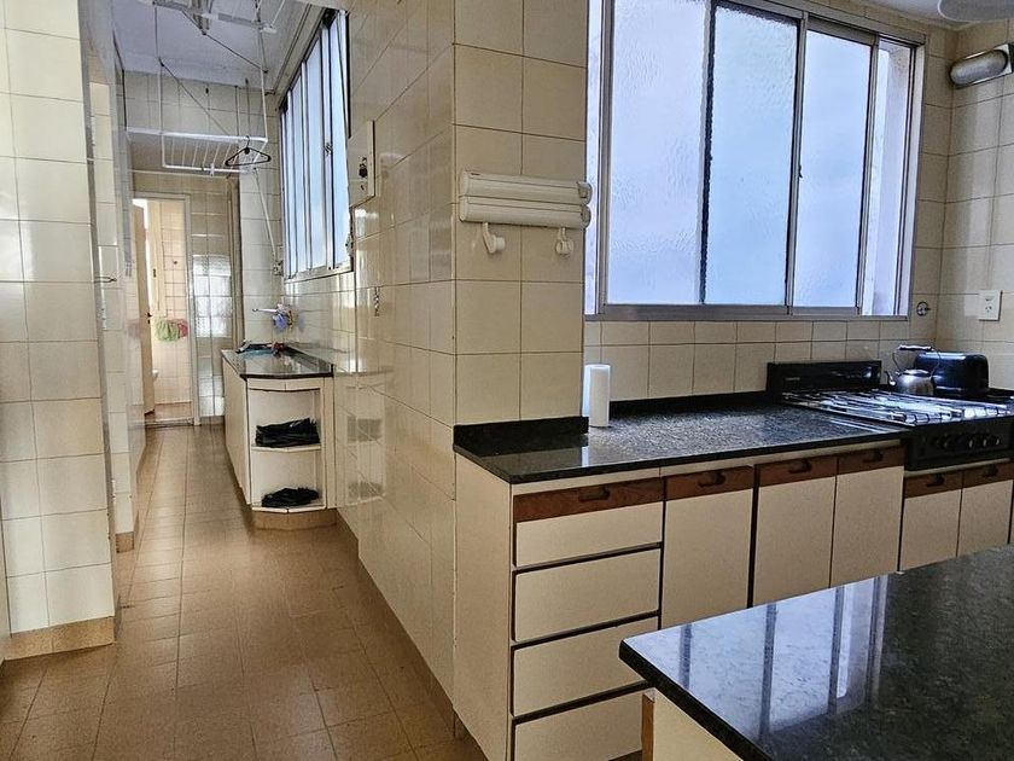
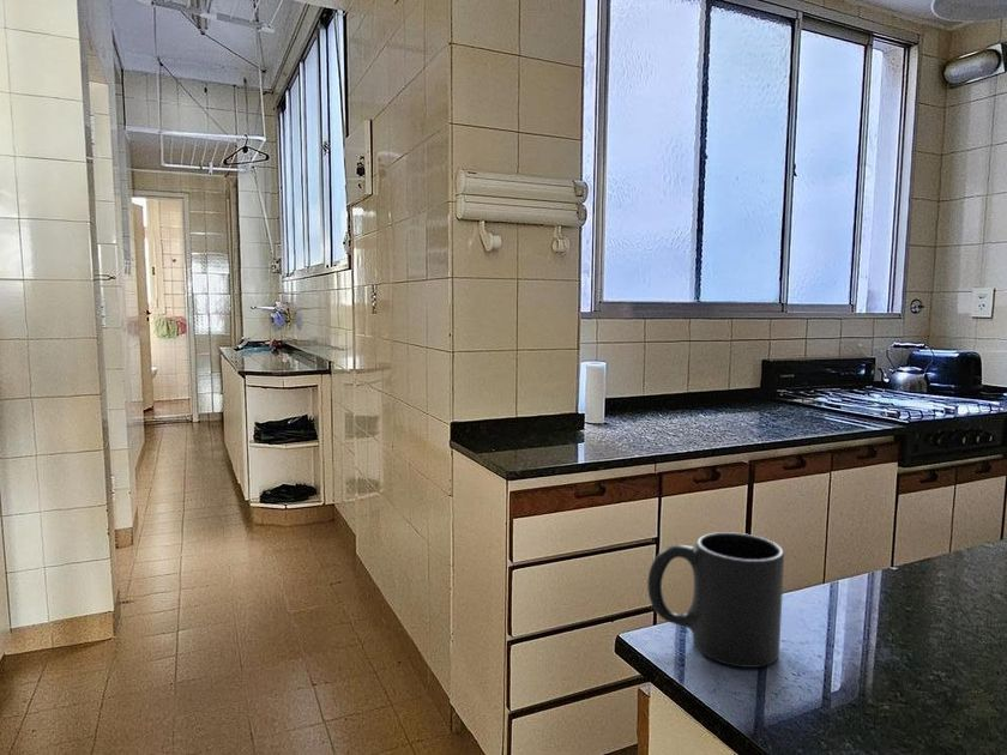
+ mug [646,531,785,669]
